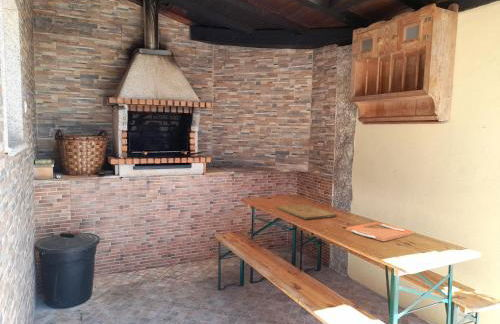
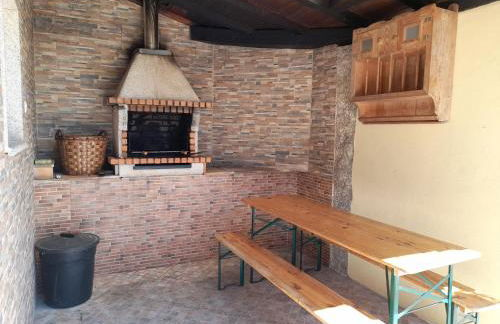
- cutting board [276,203,338,221]
- serving tray [345,221,414,242]
